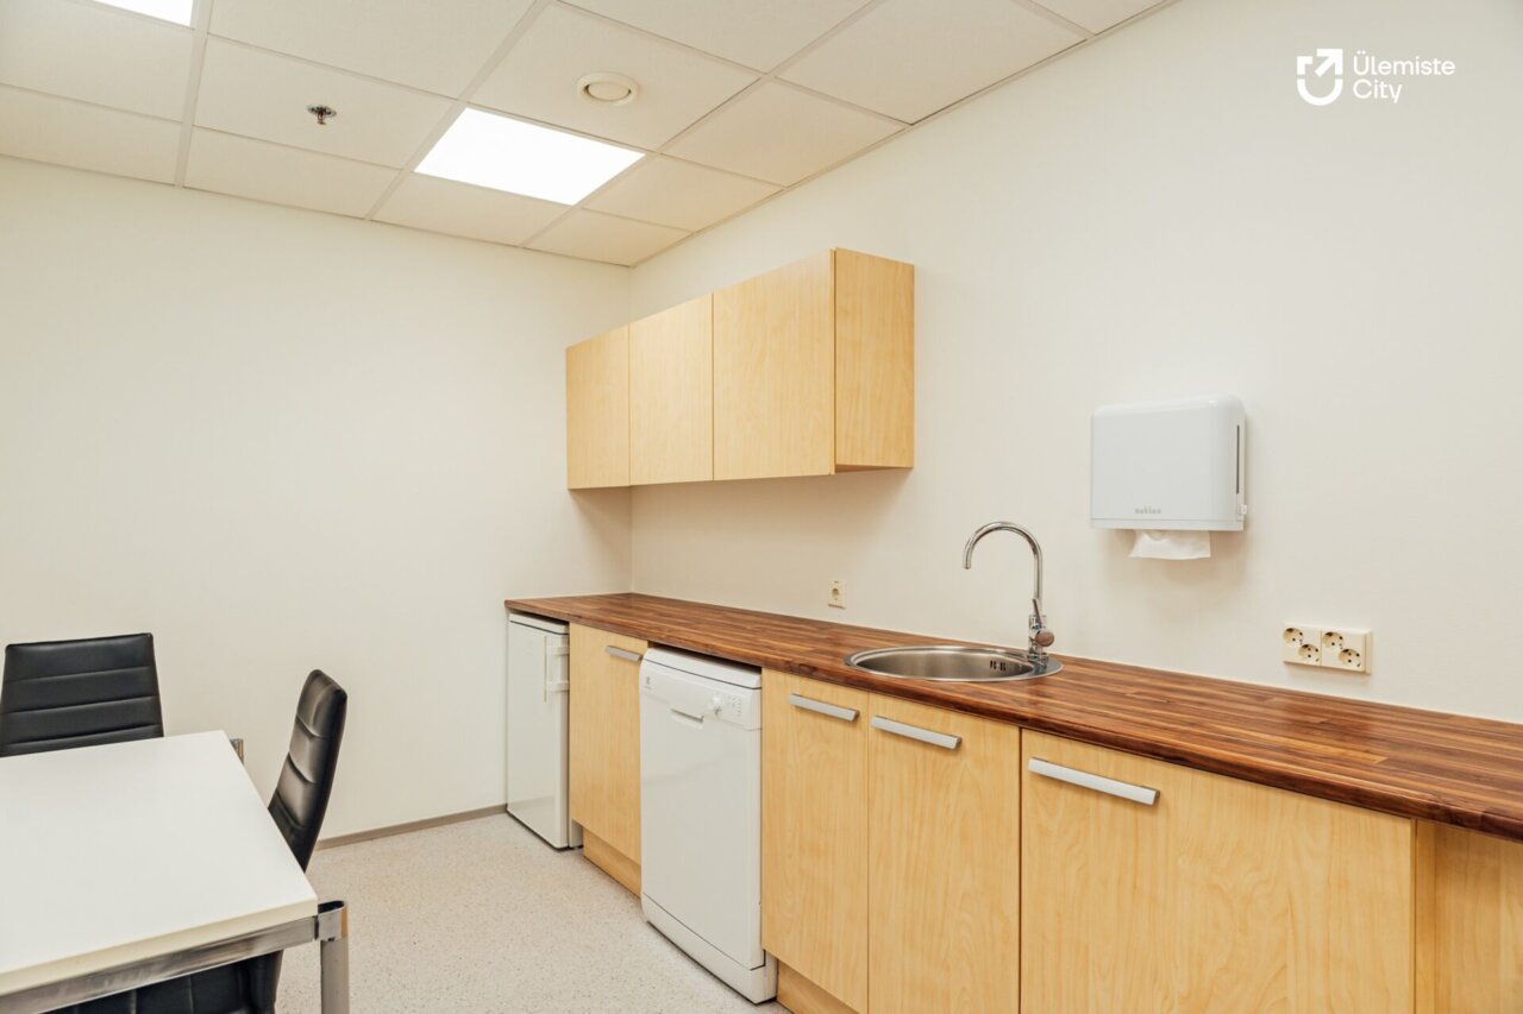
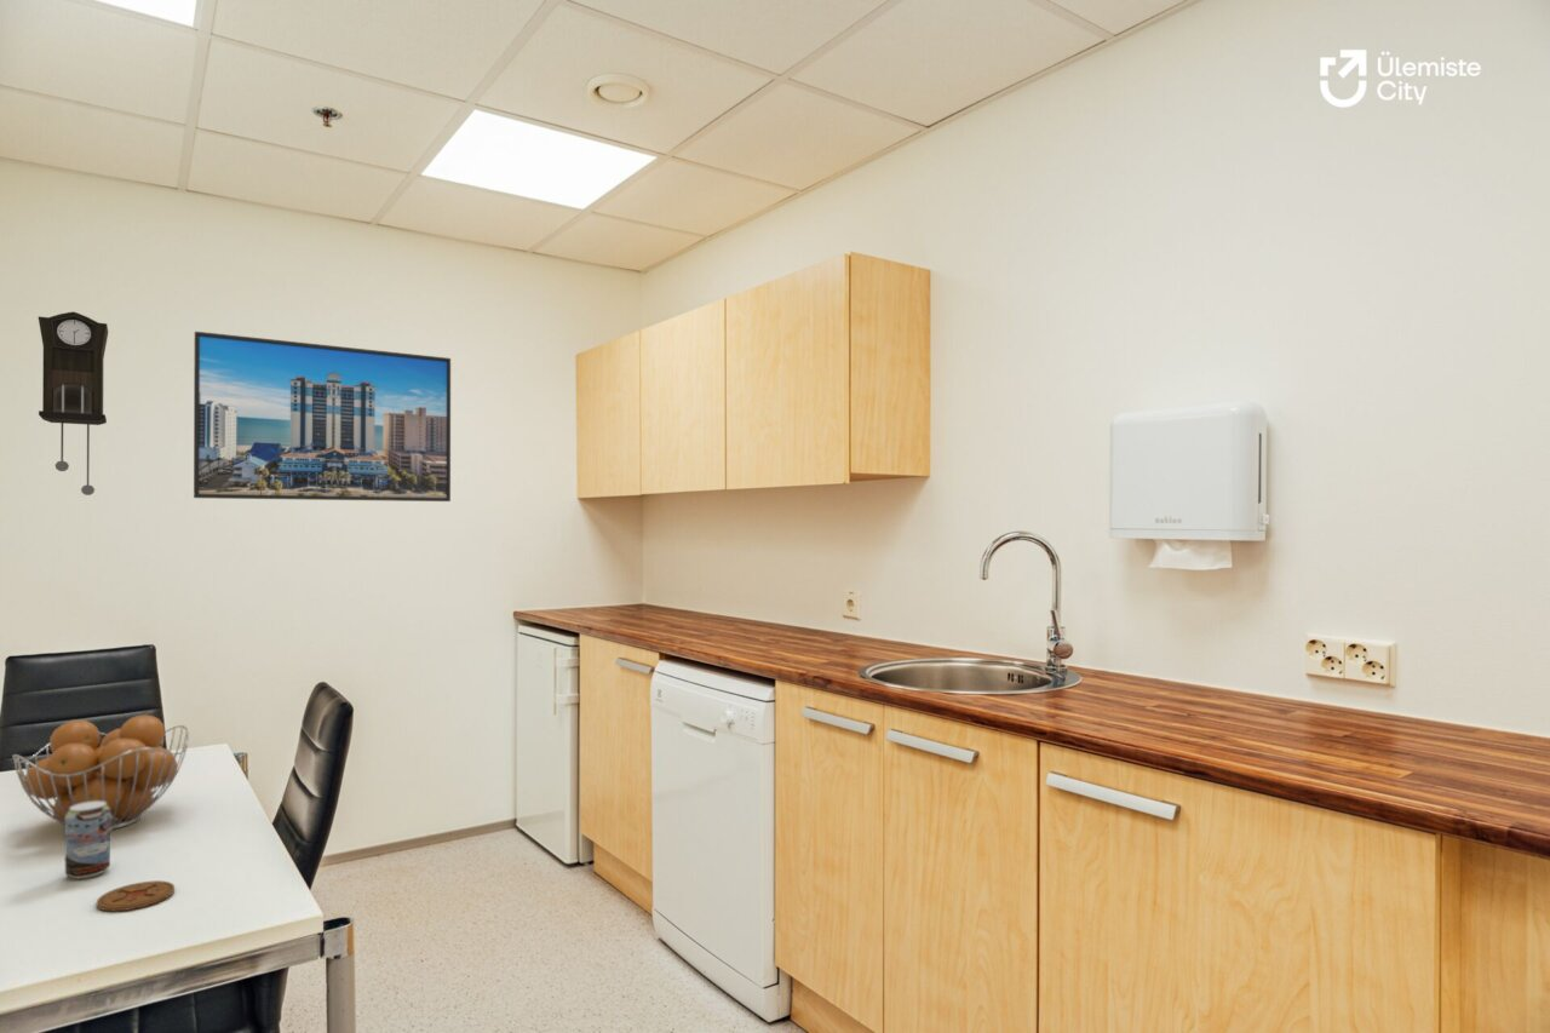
+ fruit basket [11,713,190,831]
+ pendulum clock [38,310,109,497]
+ beverage can [64,800,111,879]
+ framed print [193,331,452,503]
+ coaster [96,879,176,912]
